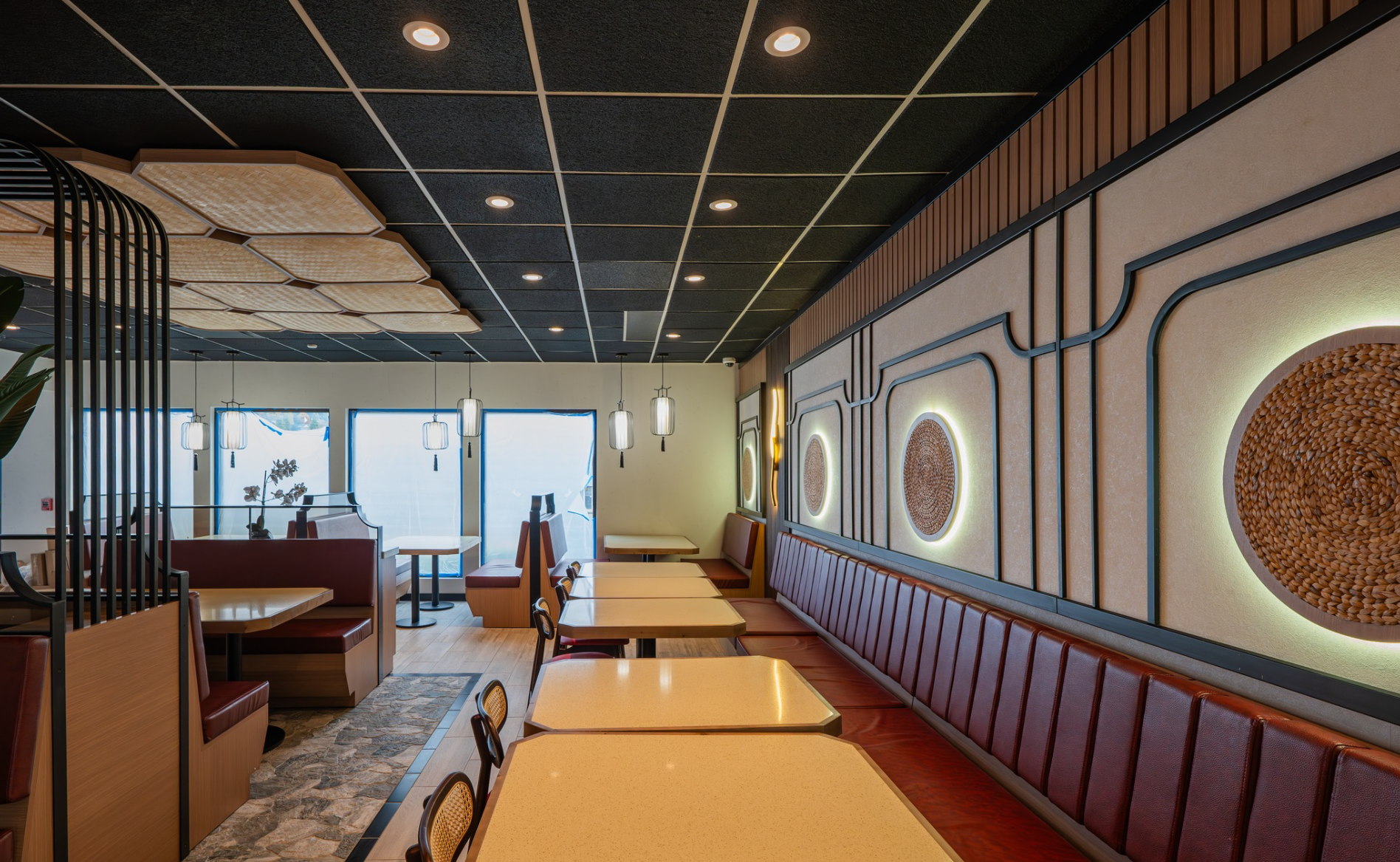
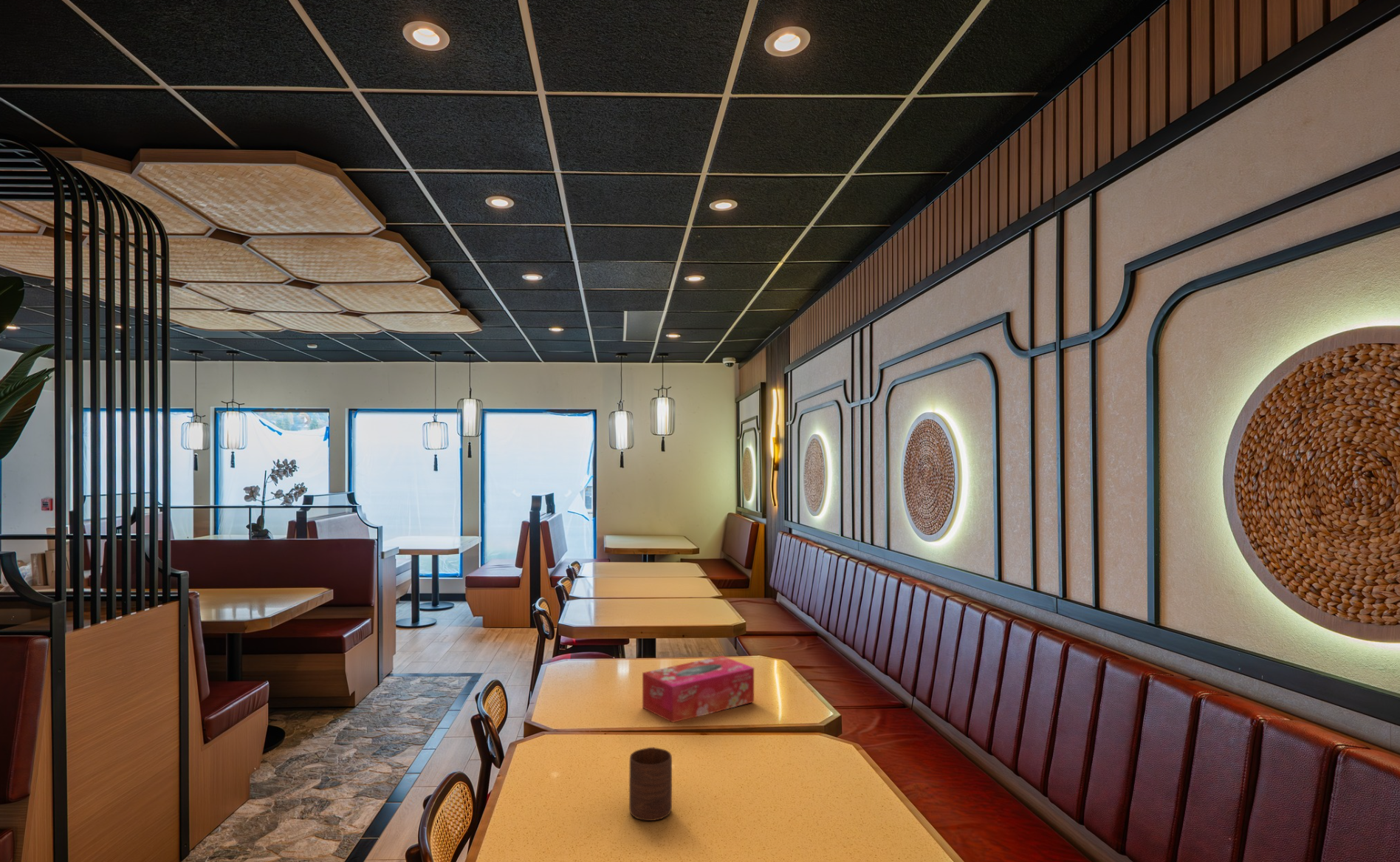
+ cup [628,747,673,821]
+ tissue box [642,655,755,723]
